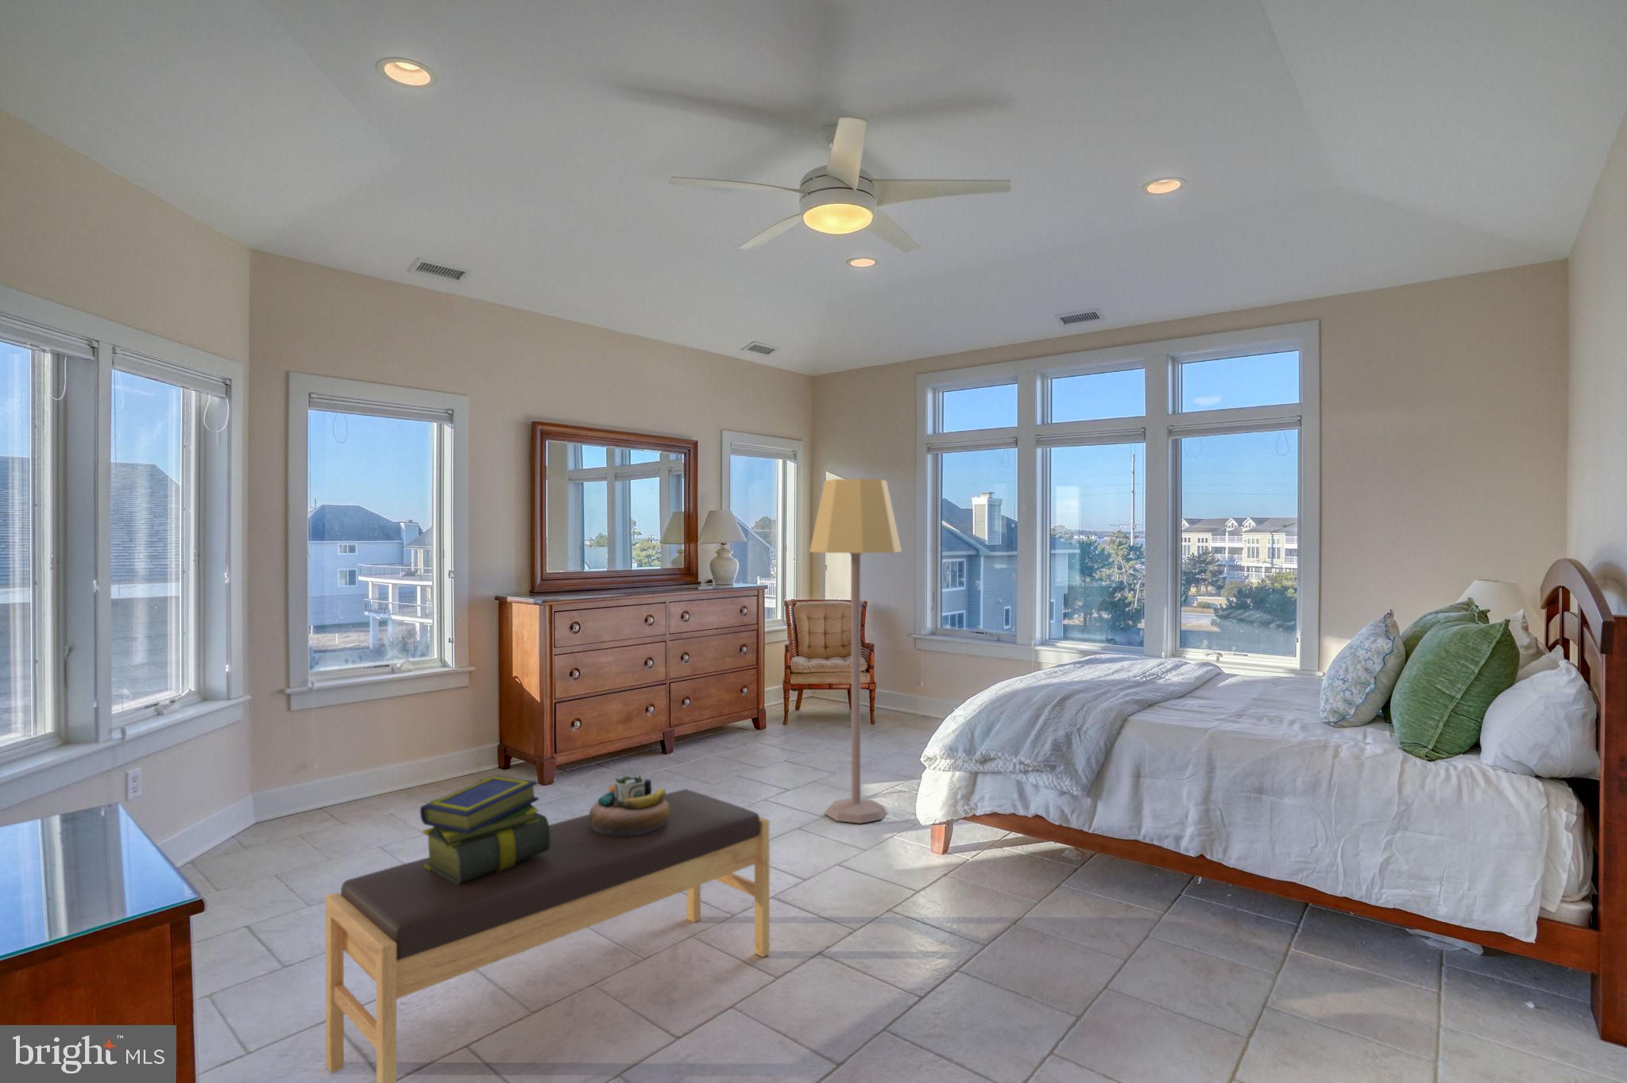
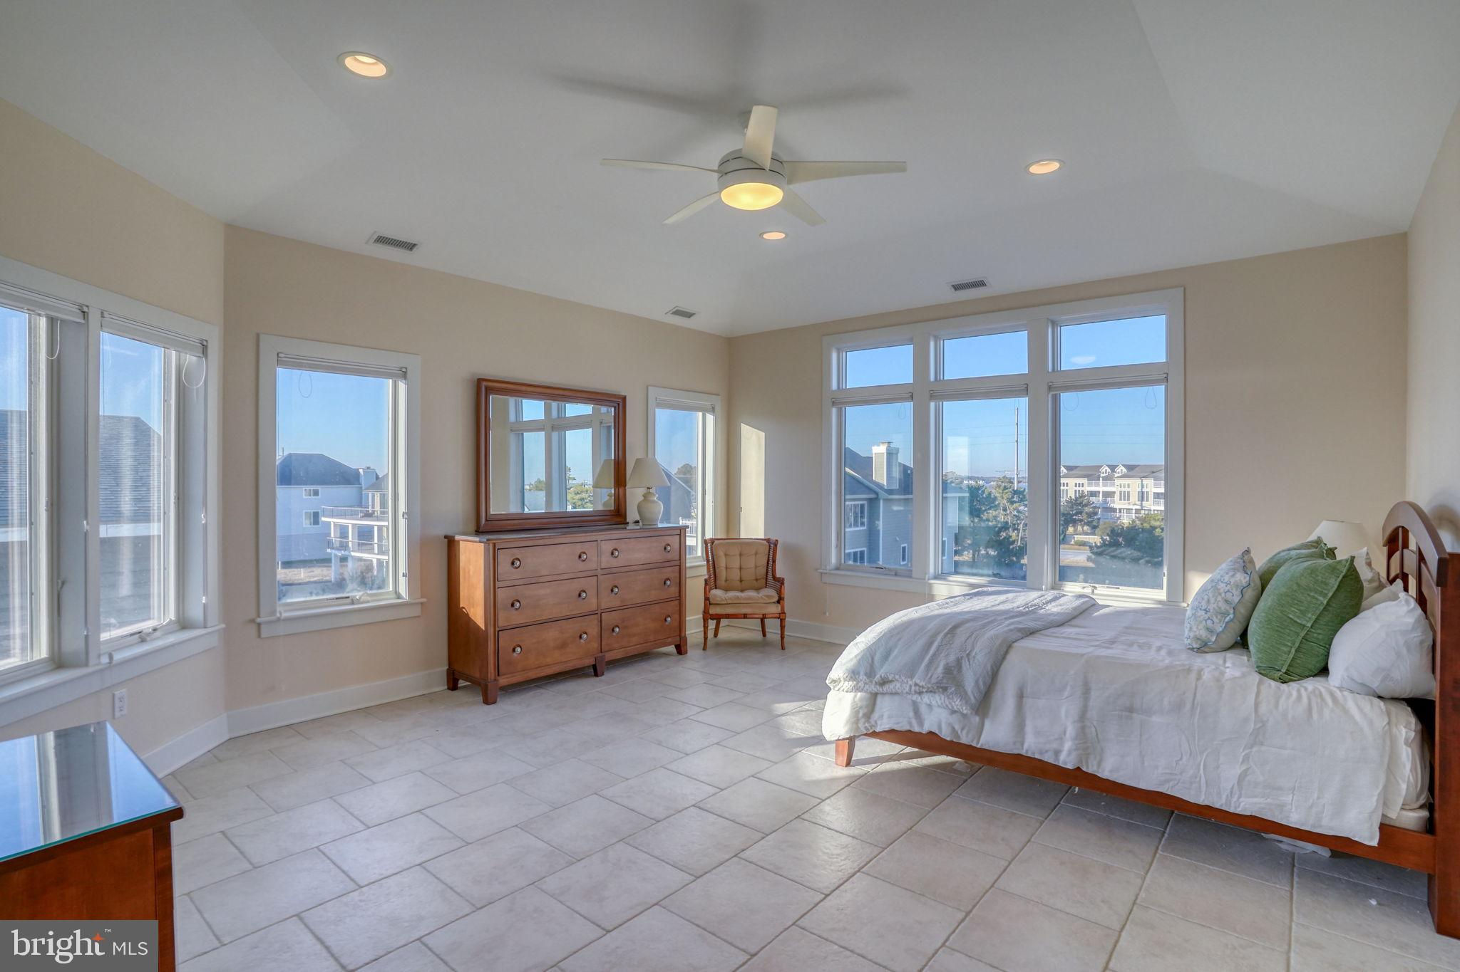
- decorative bowl [589,772,670,835]
- bench [325,788,771,1083]
- lamp [809,477,902,824]
- stack of books [420,775,549,885]
